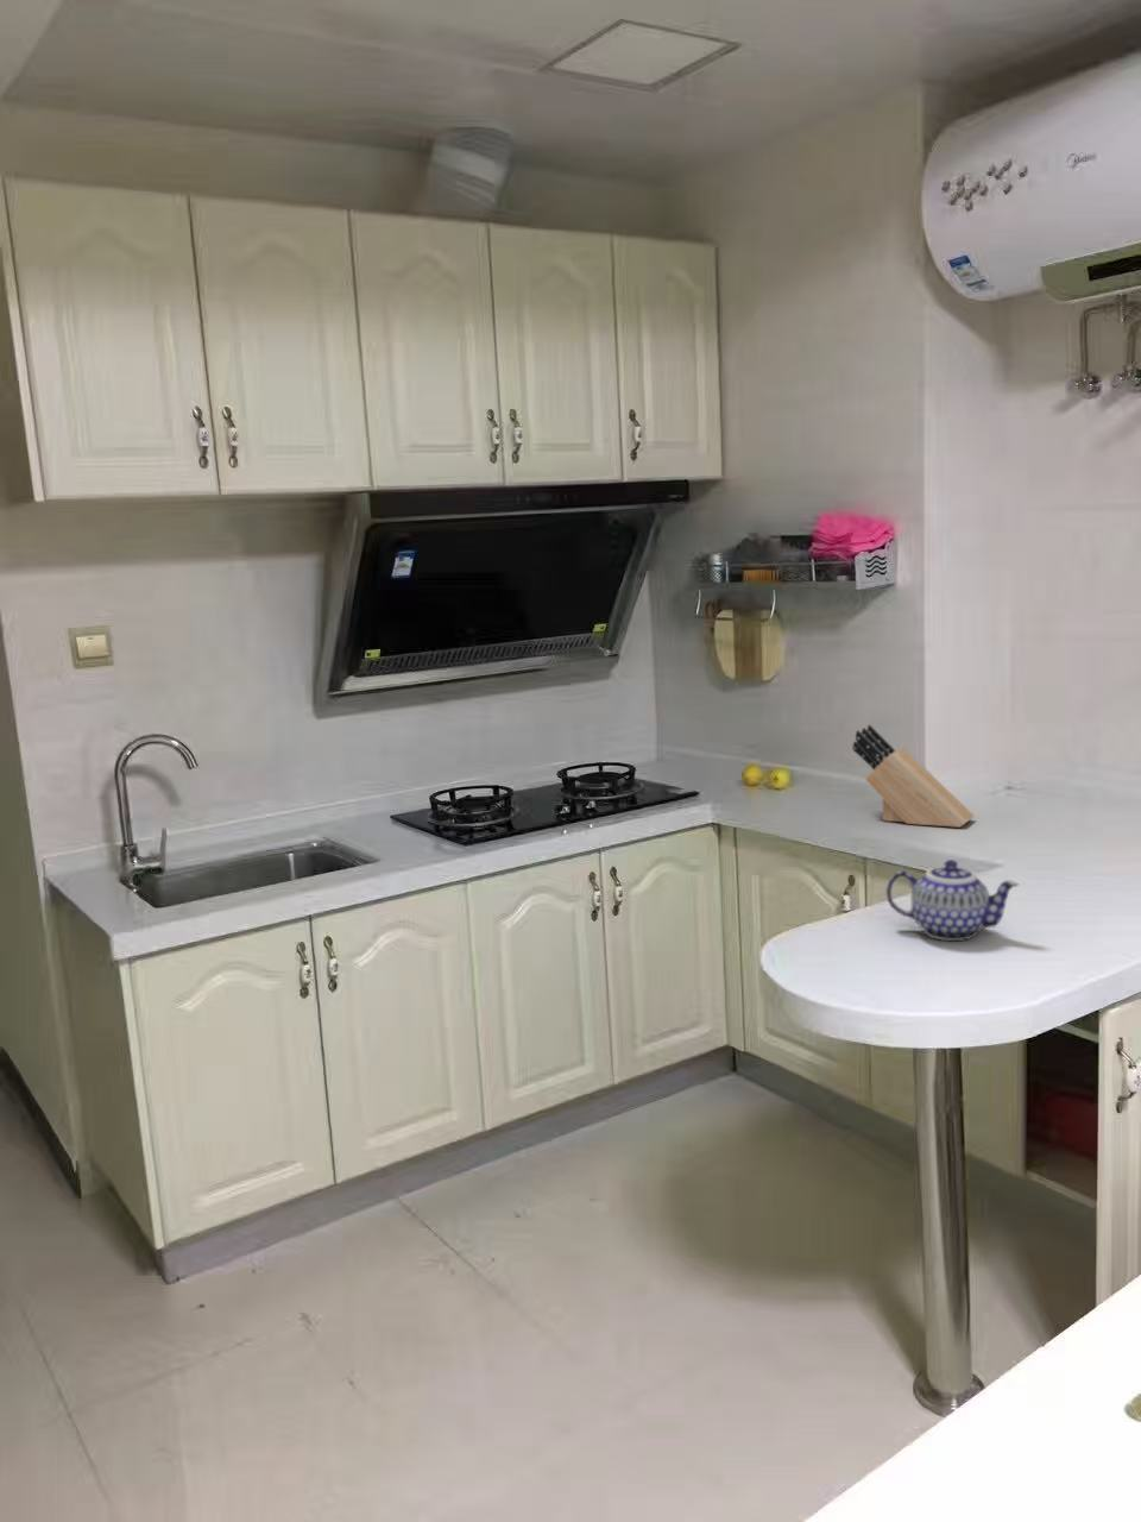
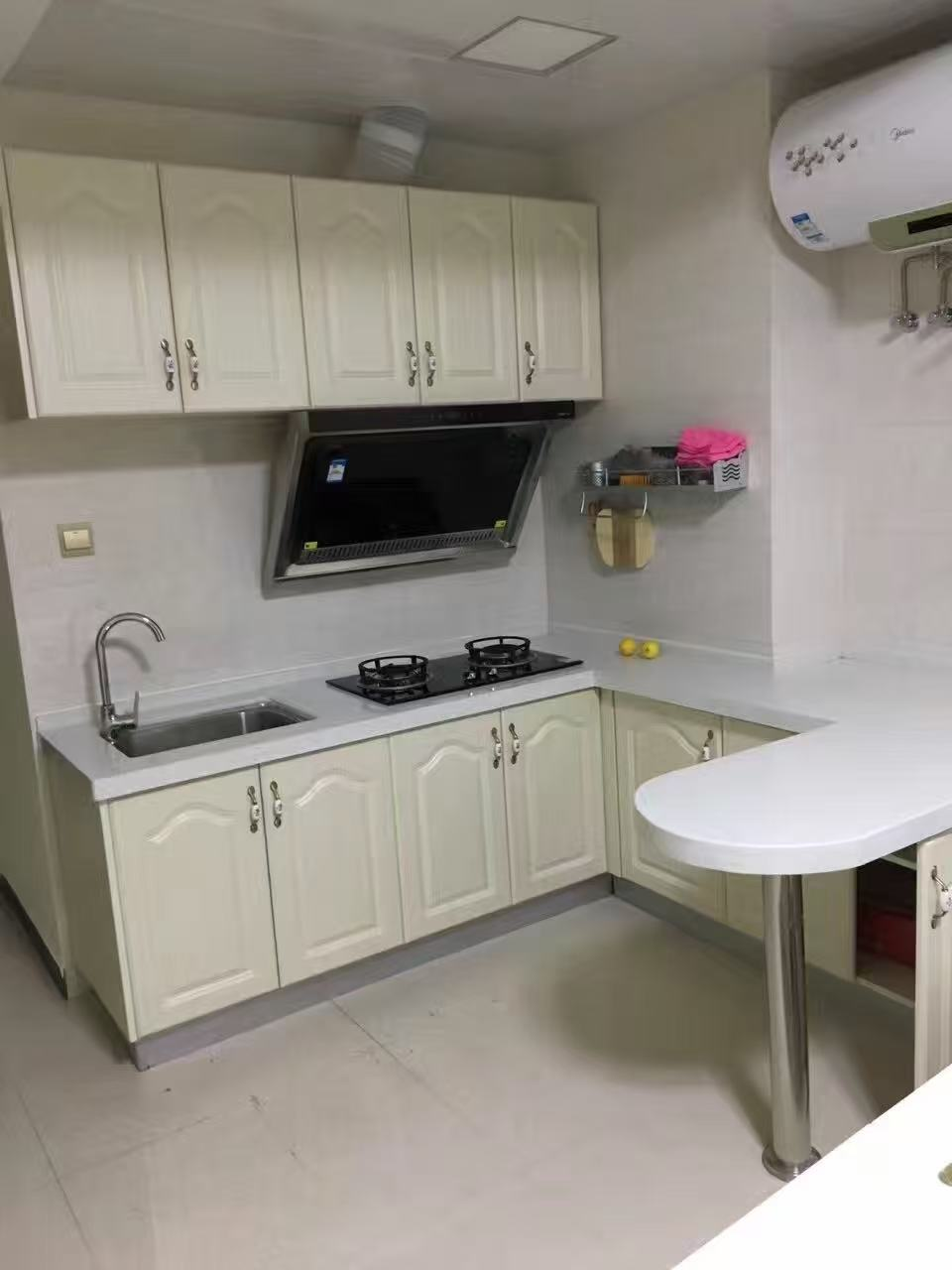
- knife block [851,724,976,829]
- teapot [886,858,1020,942]
